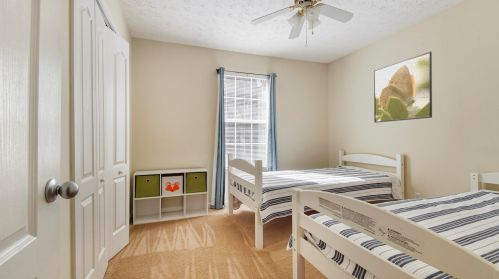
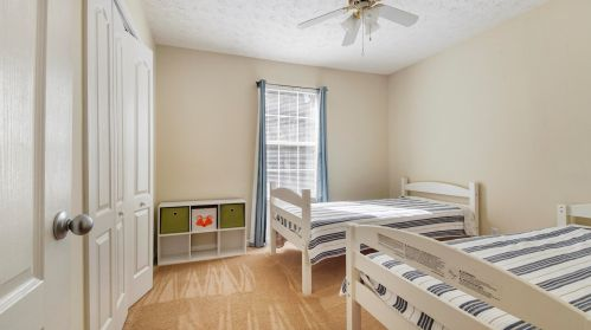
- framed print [373,50,433,124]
